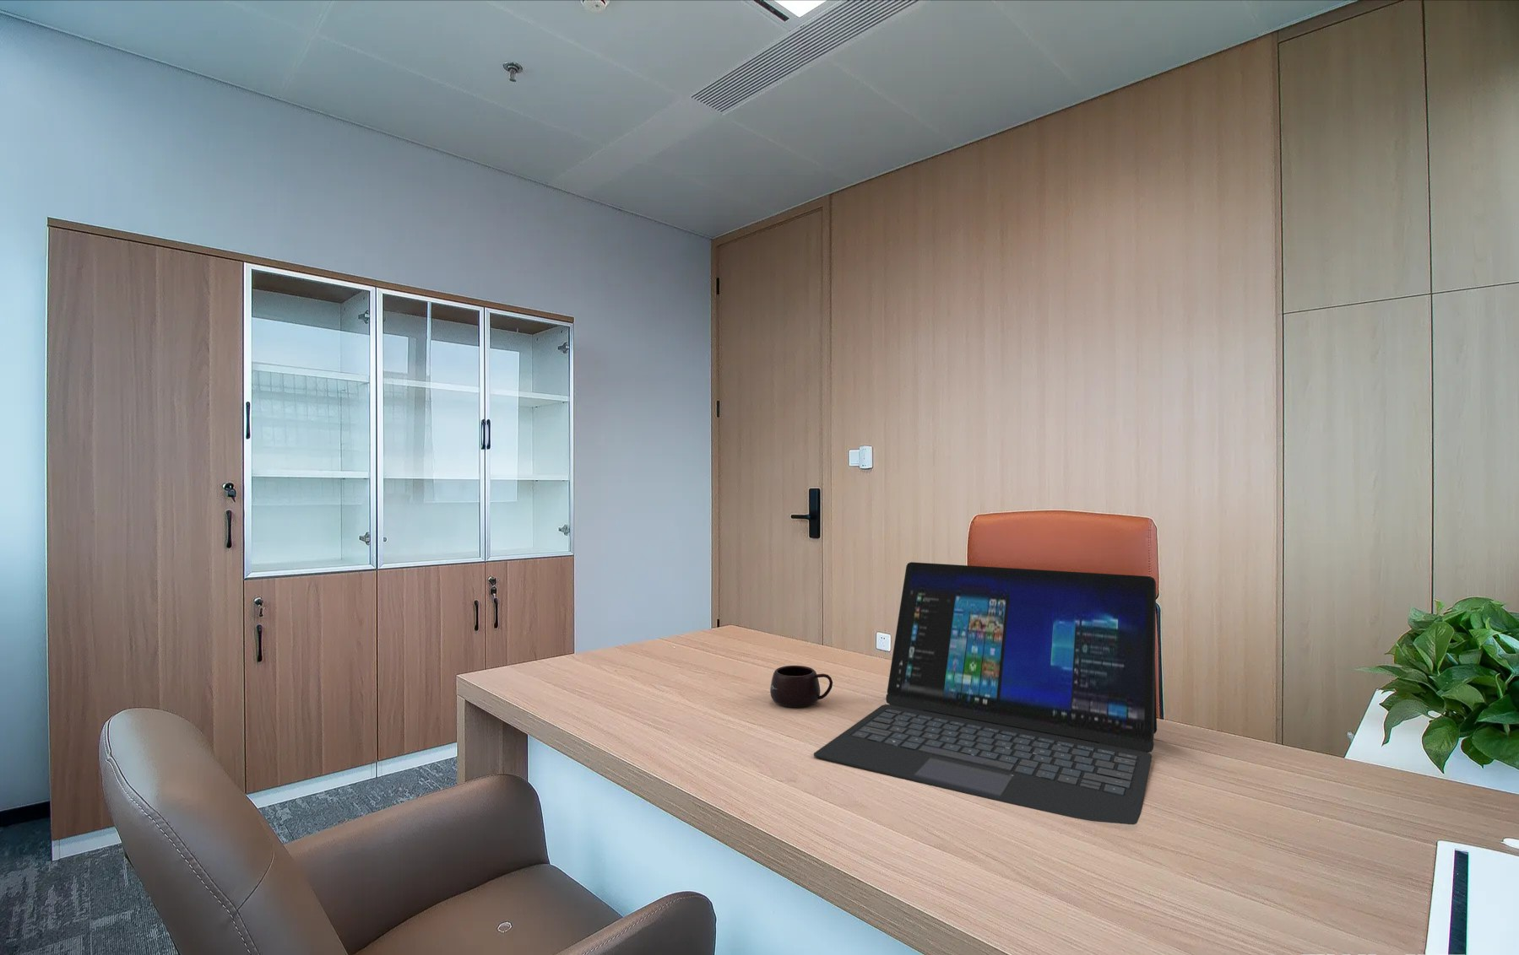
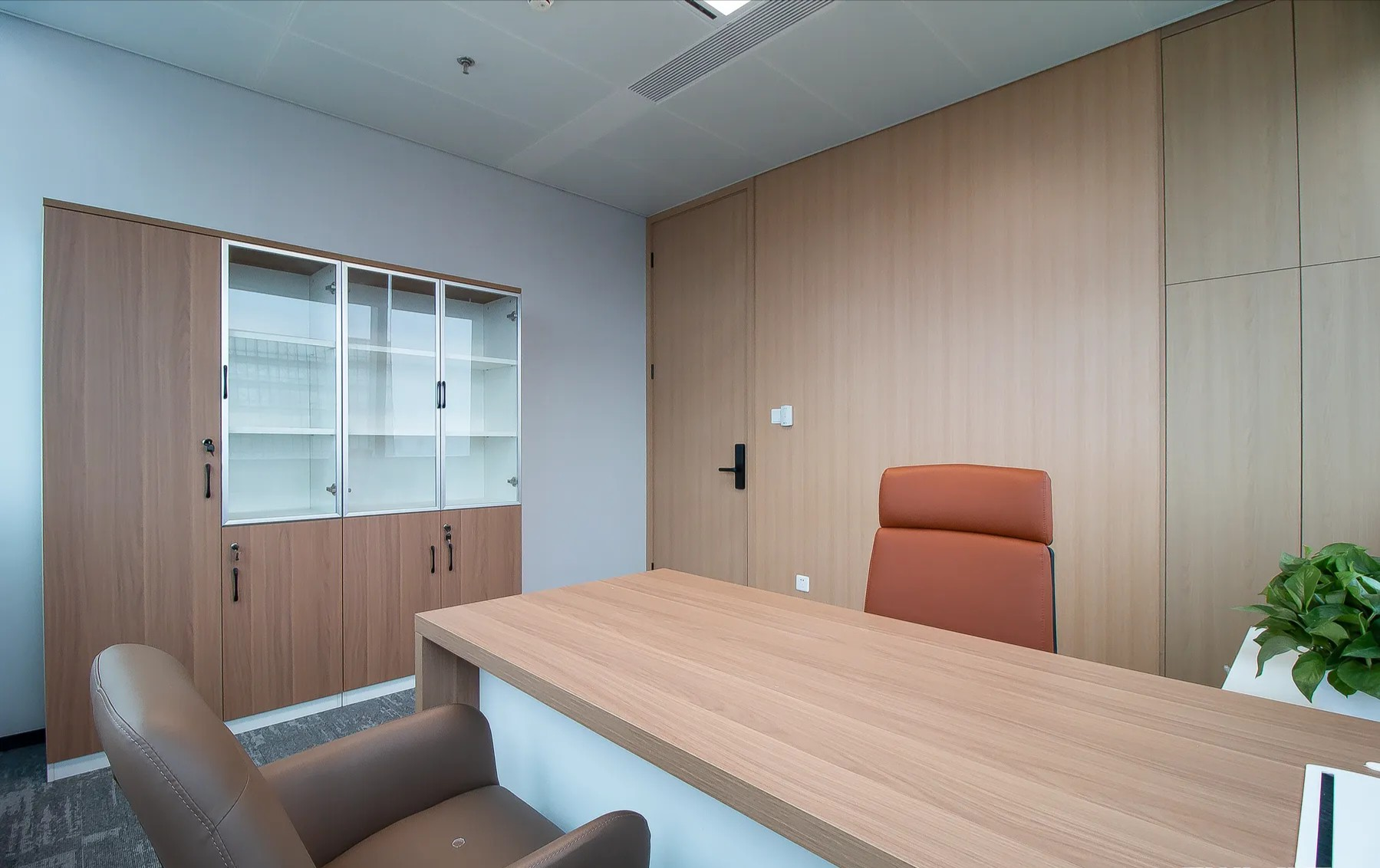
- laptop [813,561,1158,826]
- mug [769,665,833,707]
